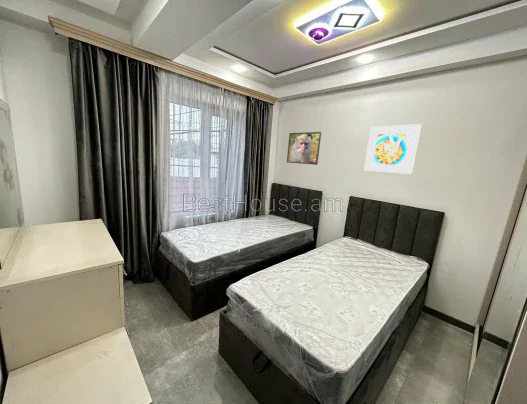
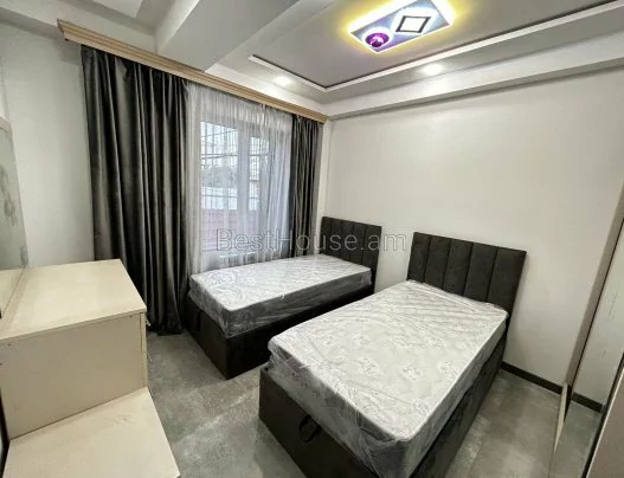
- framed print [363,123,423,175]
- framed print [286,131,322,166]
